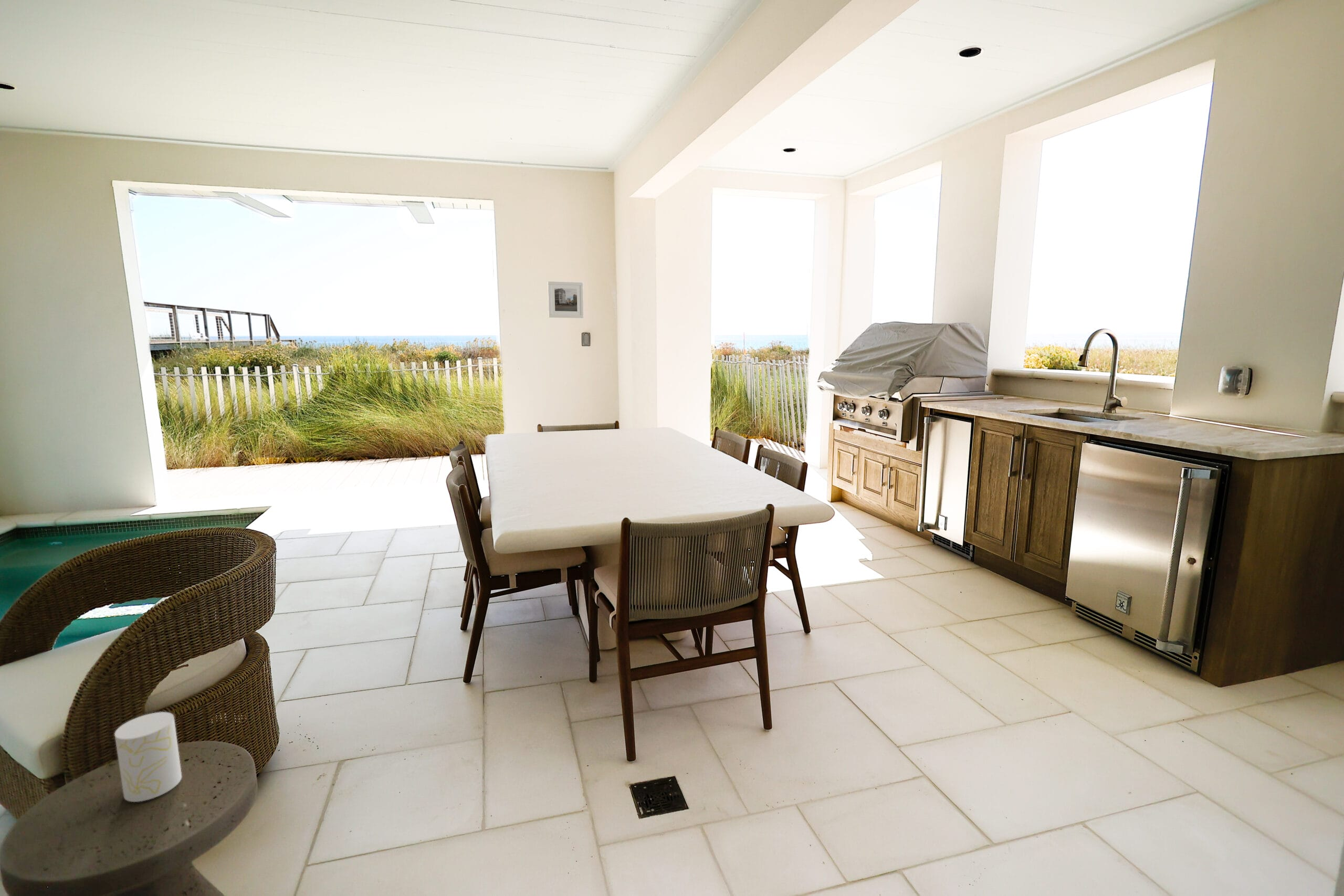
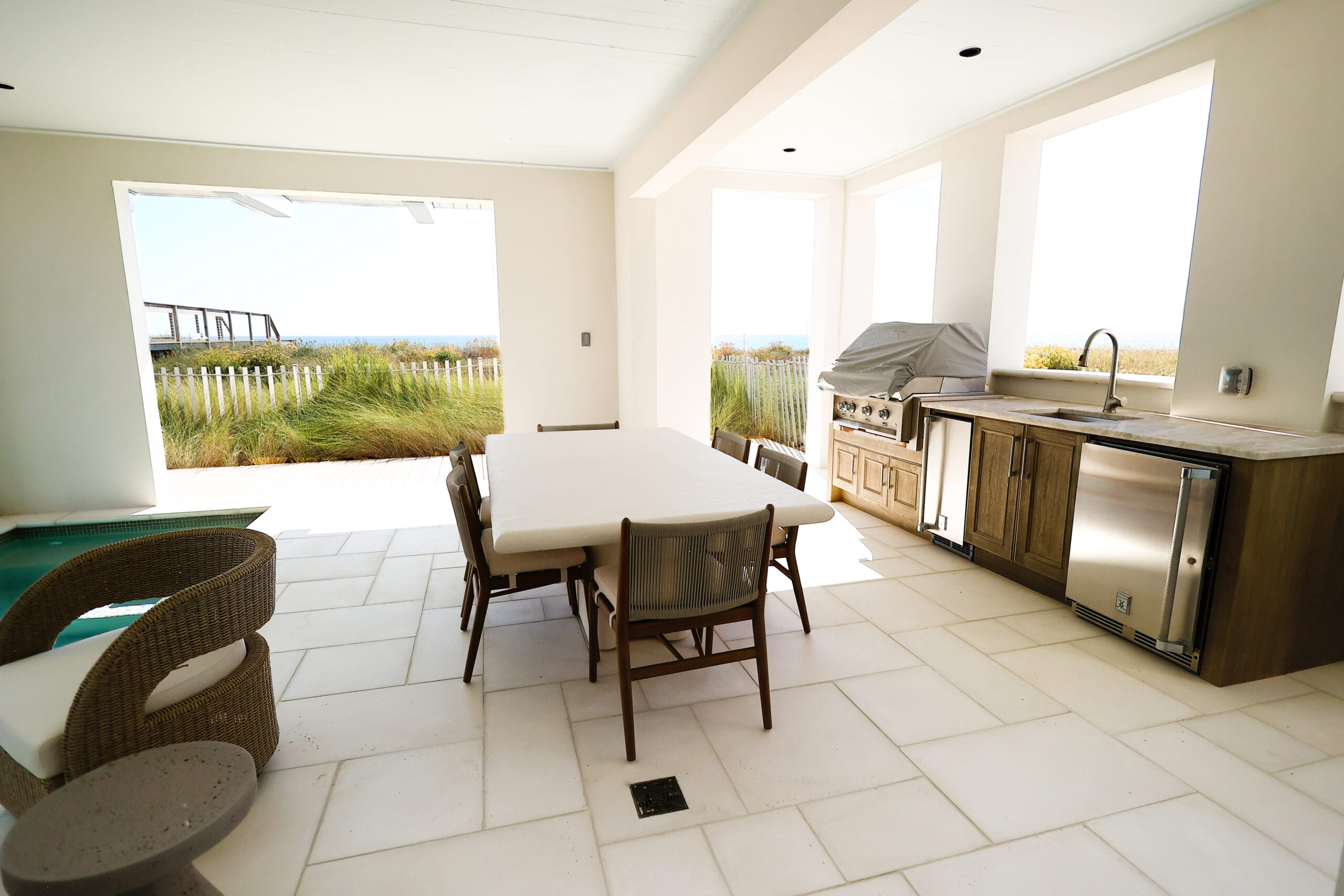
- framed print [547,281,584,319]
- cup [114,711,182,803]
